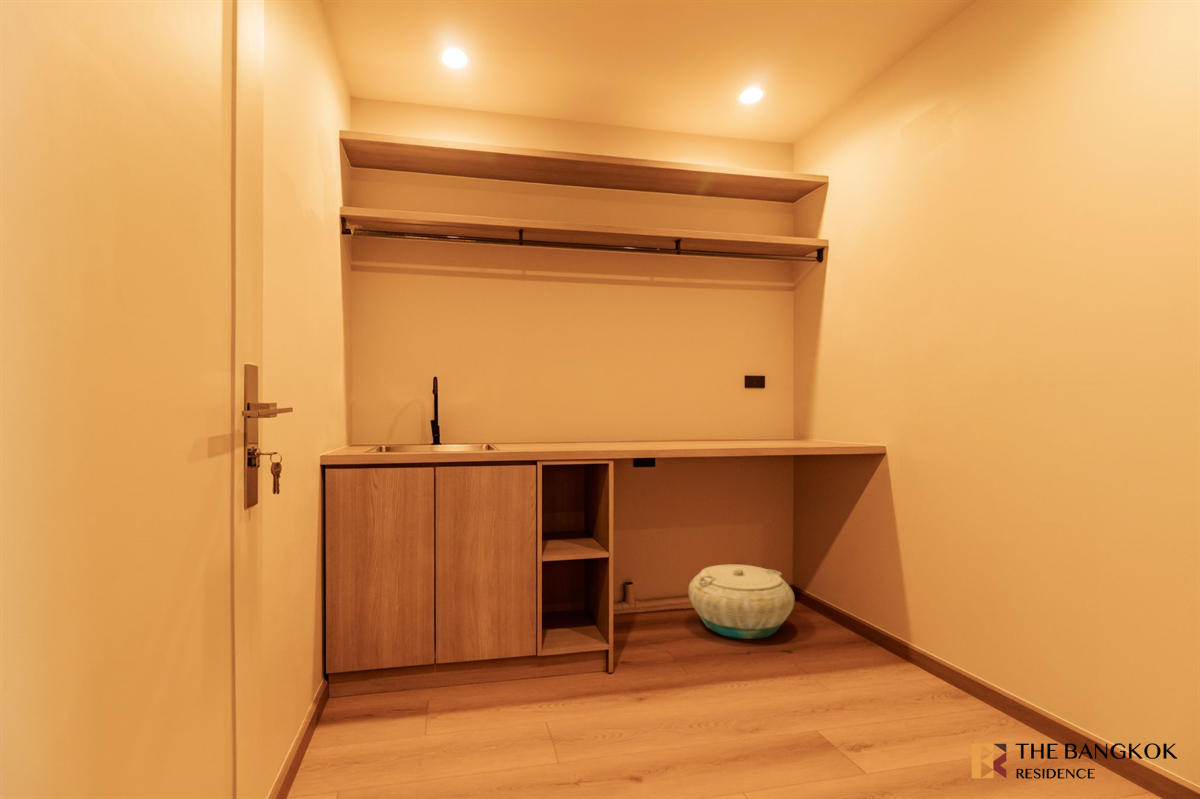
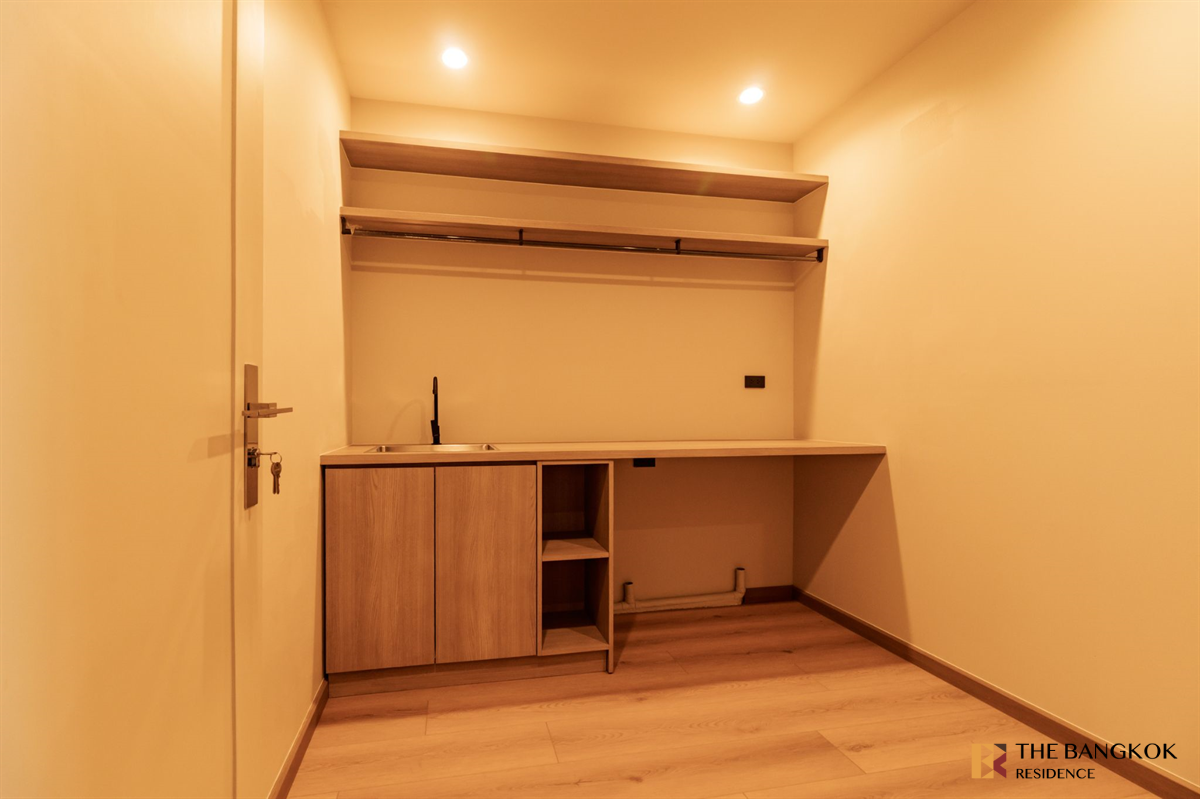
- basket [688,564,796,640]
